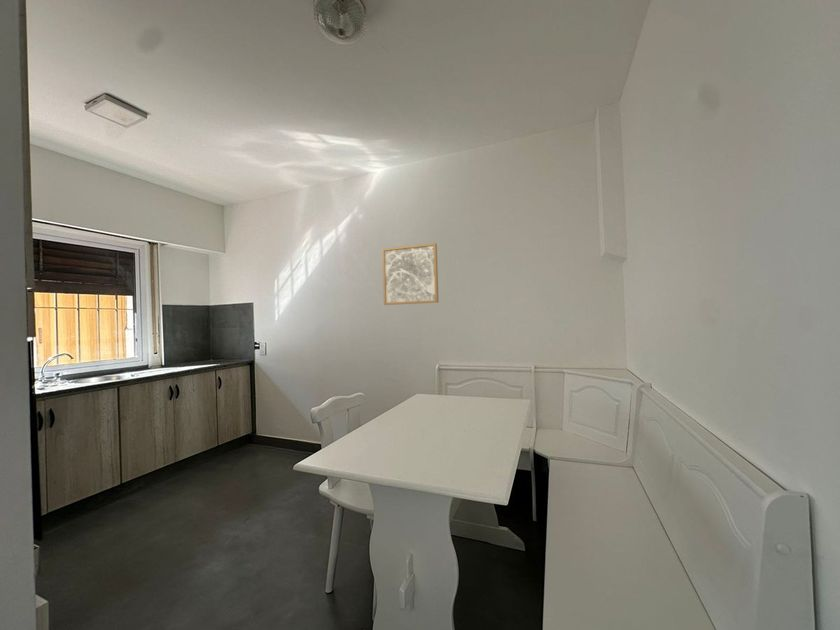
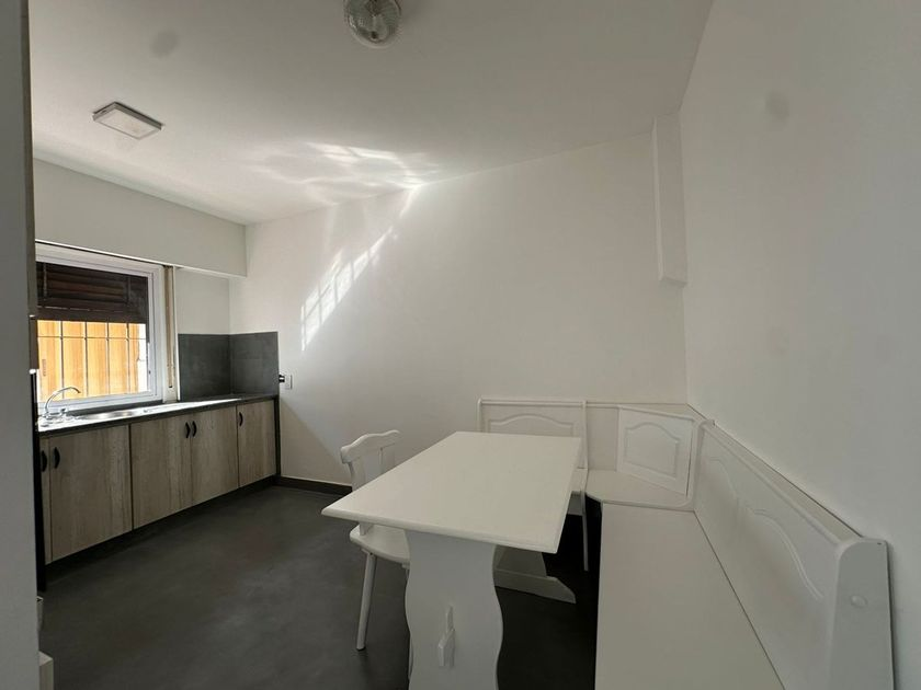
- wall art [381,242,440,306]
